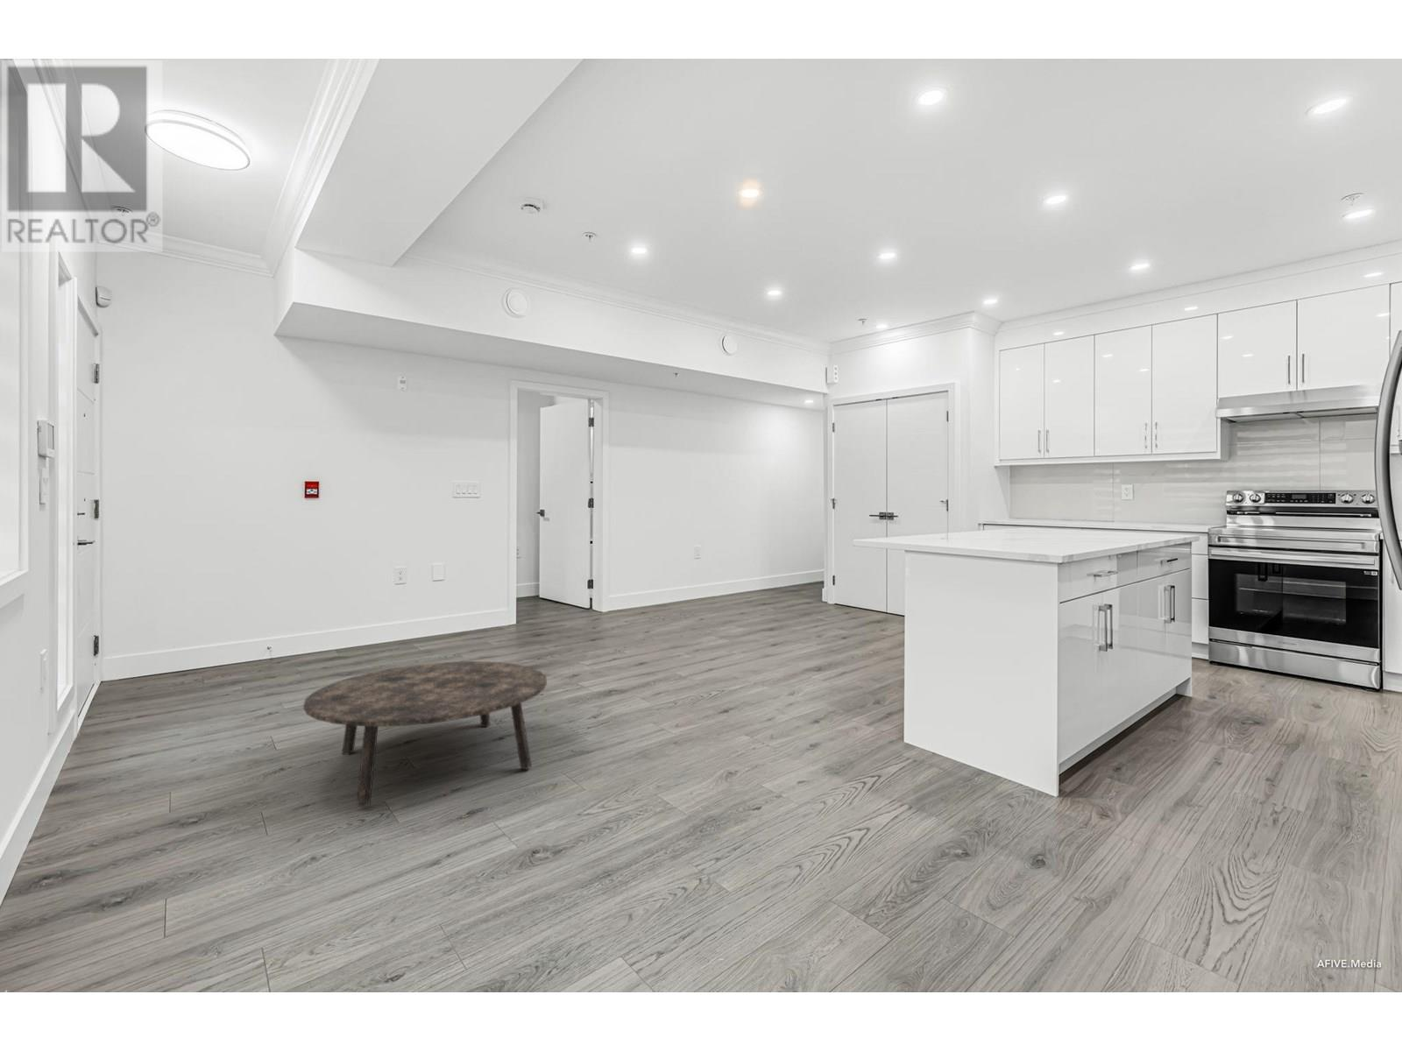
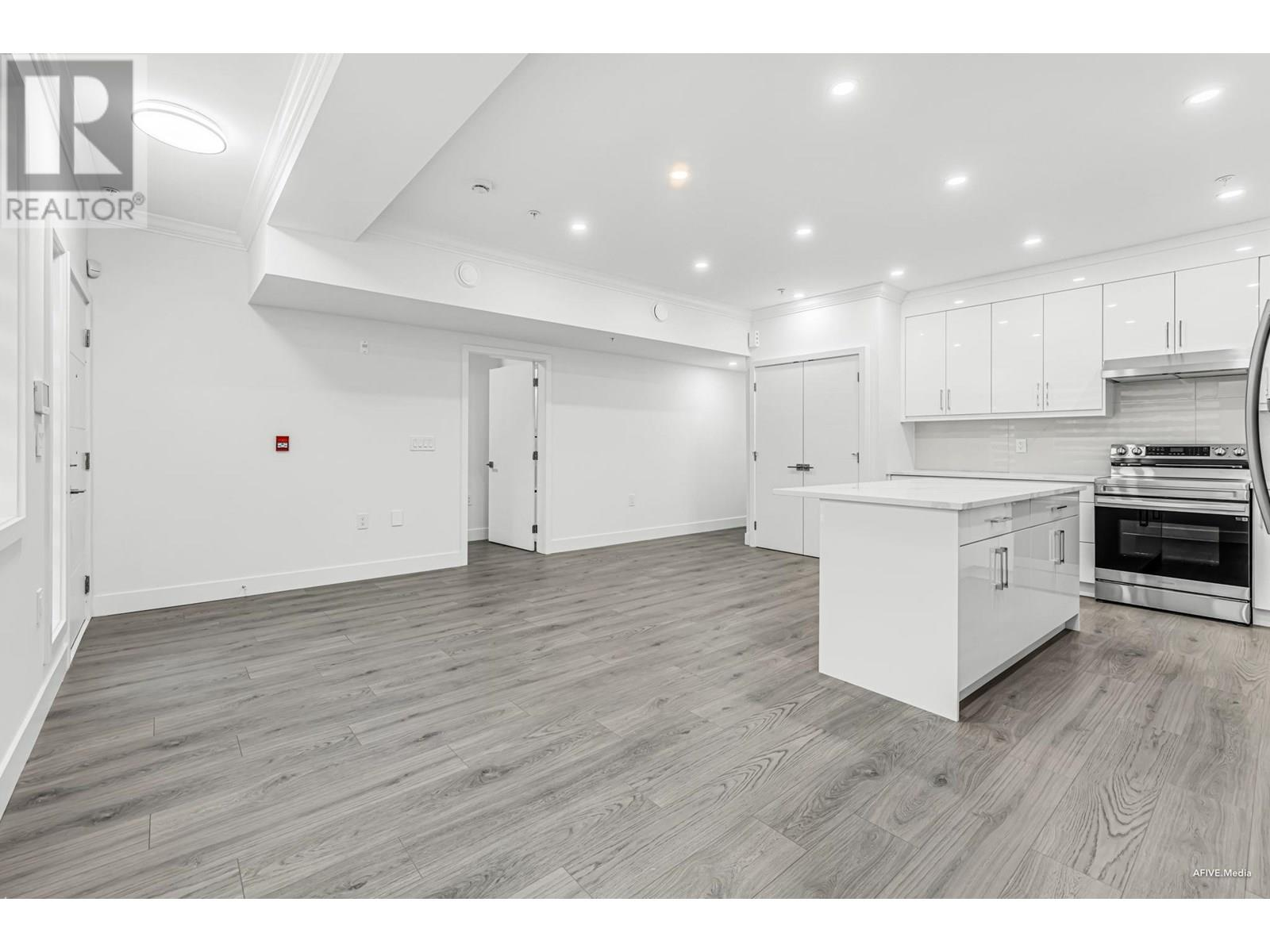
- coffee table [302,660,548,807]
